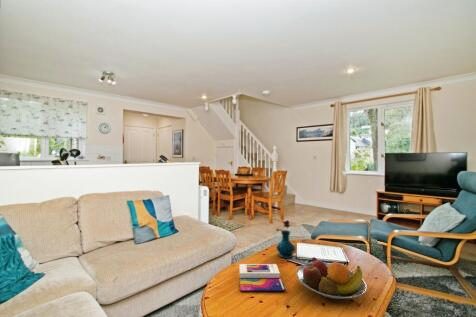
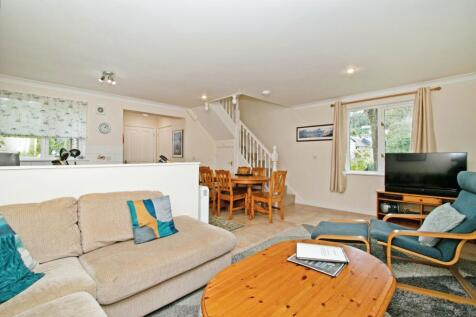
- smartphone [239,263,287,292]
- vase [275,219,296,260]
- fruit bowl [295,256,368,300]
